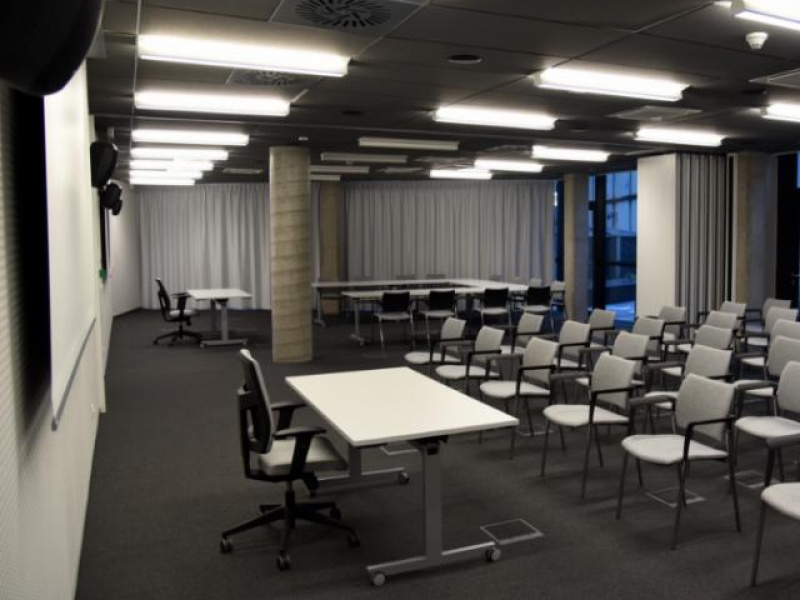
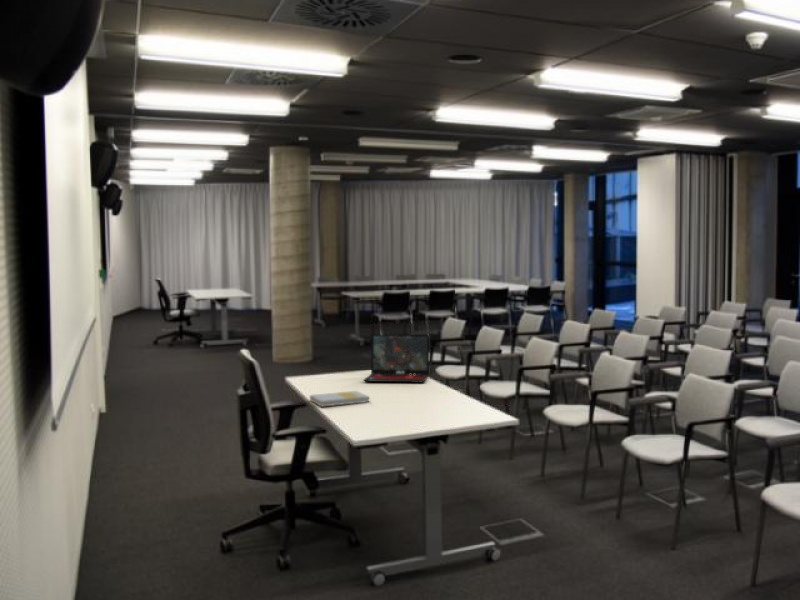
+ book [309,390,371,408]
+ laptop [362,334,431,384]
